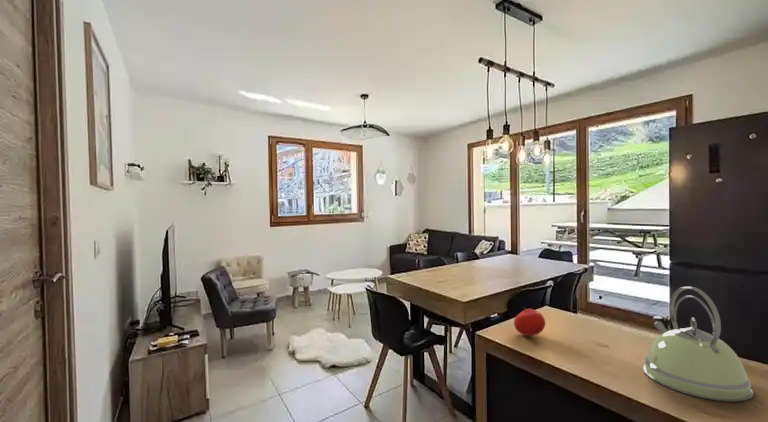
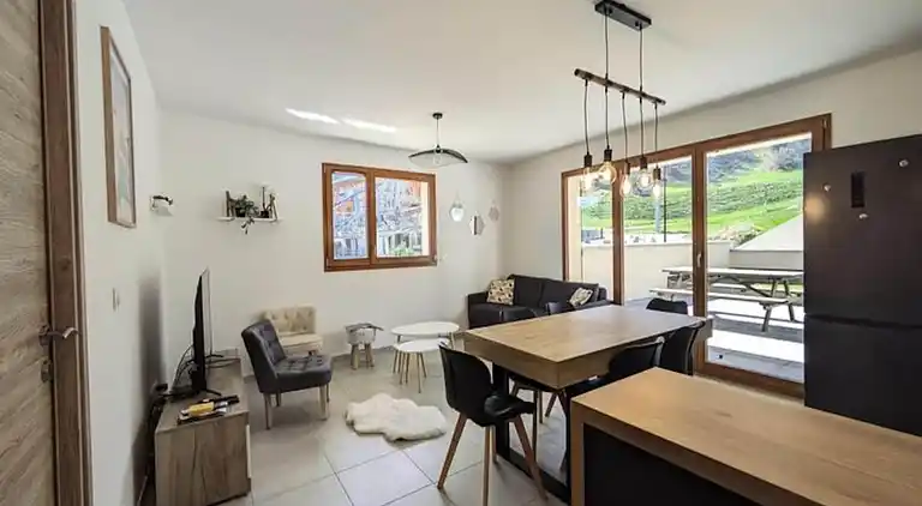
- fruit [513,306,546,337]
- kettle [642,286,754,403]
